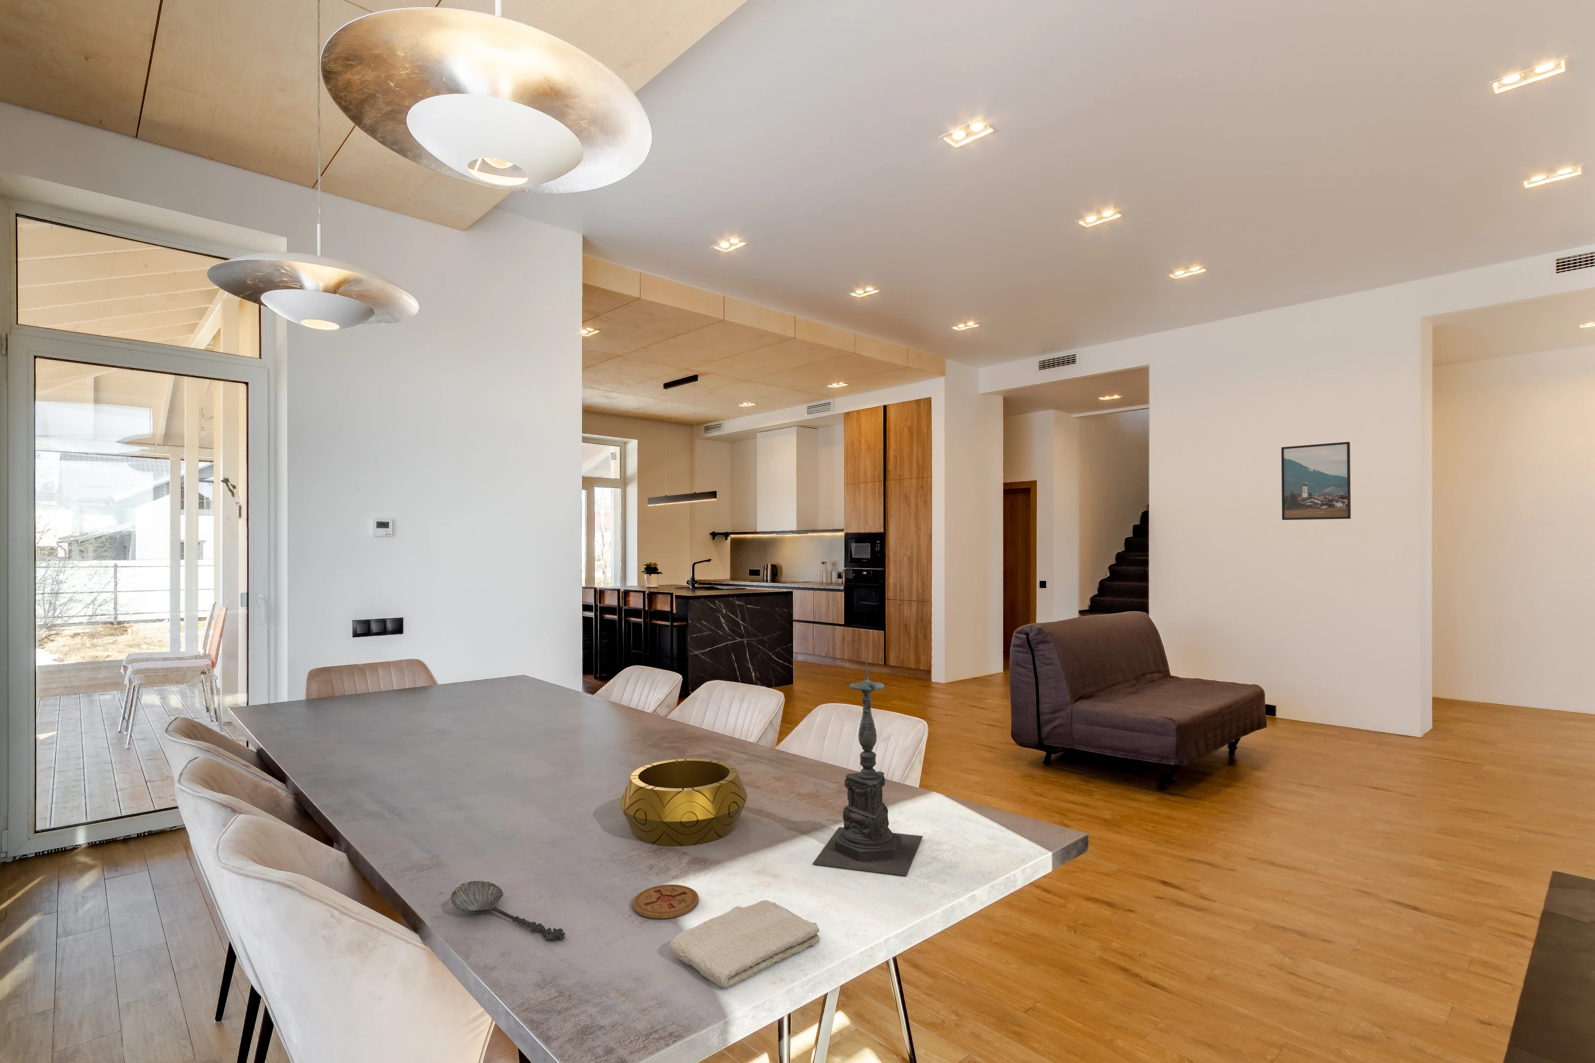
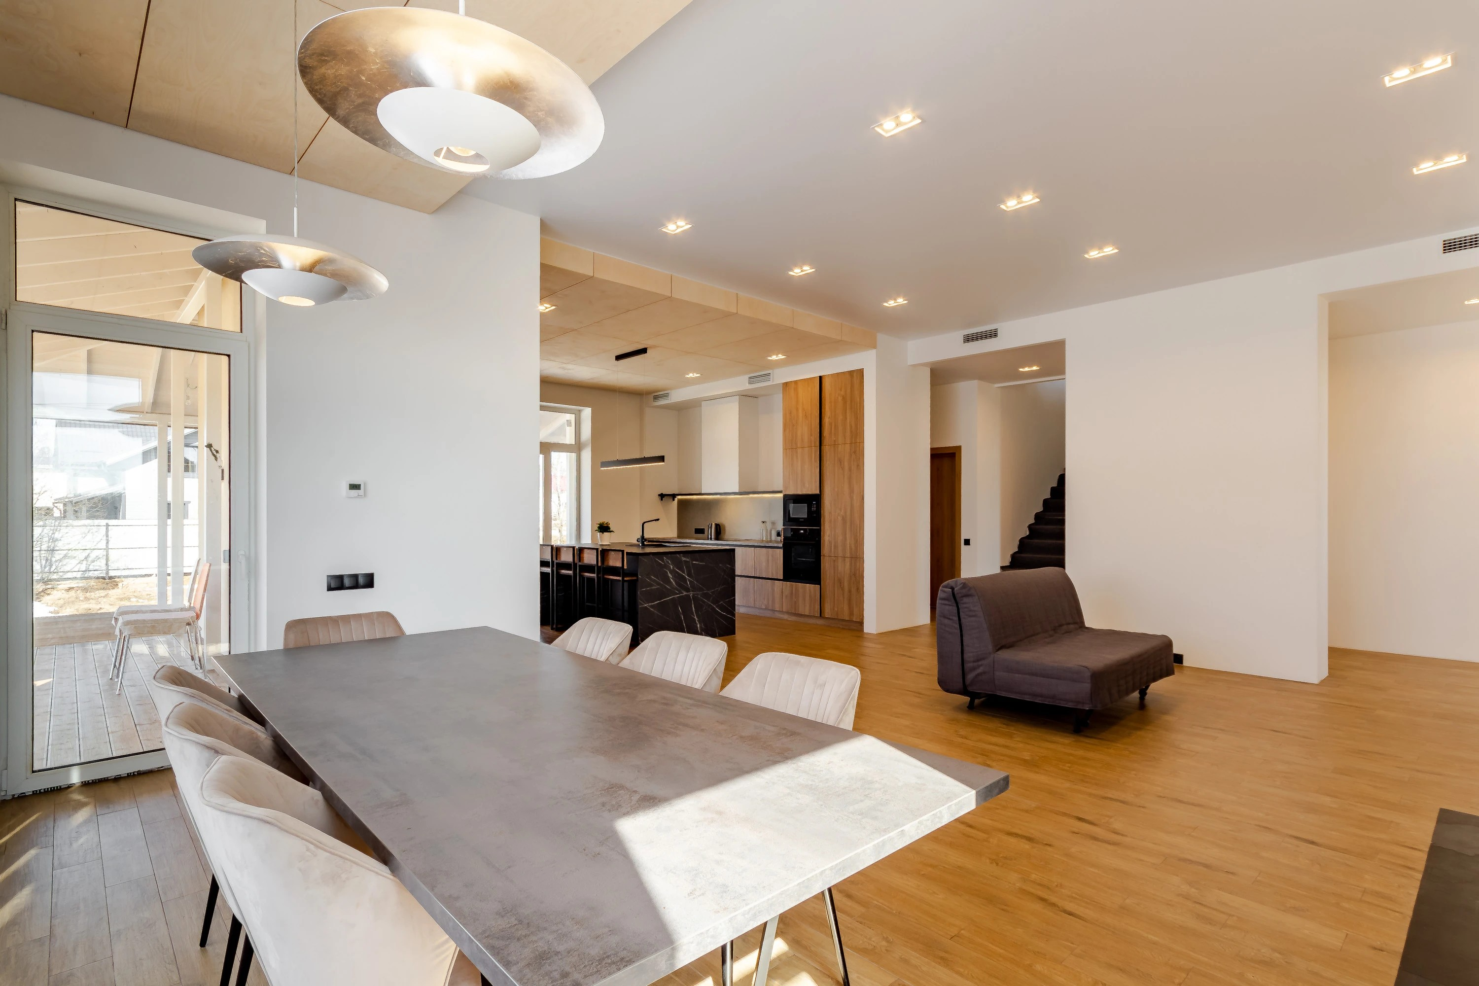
- decorative bowl [619,758,748,847]
- candle holder [813,655,923,877]
- coaster [633,884,699,919]
- spoon [450,880,565,941]
- washcloth [668,899,820,988]
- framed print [1281,441,1352,521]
